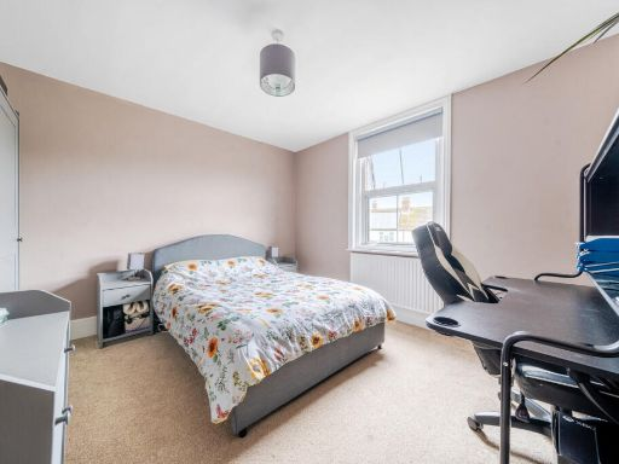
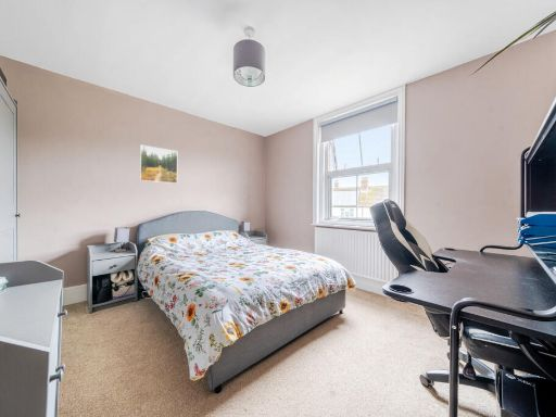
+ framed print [139,144,179,185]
